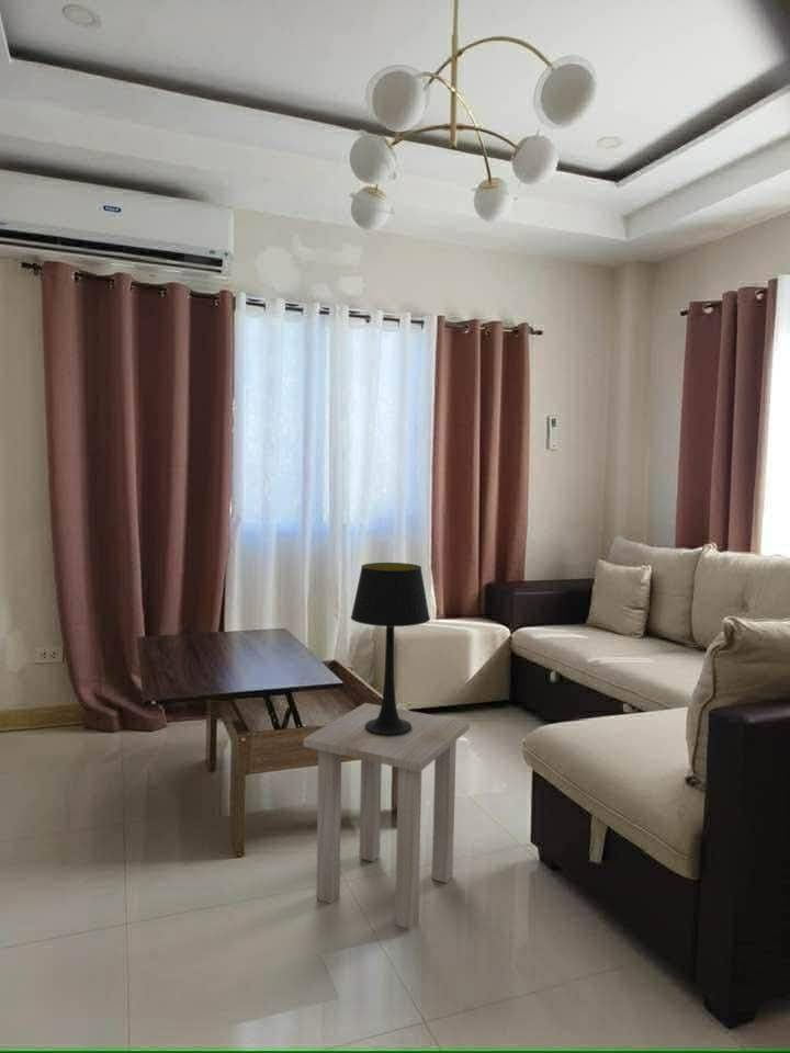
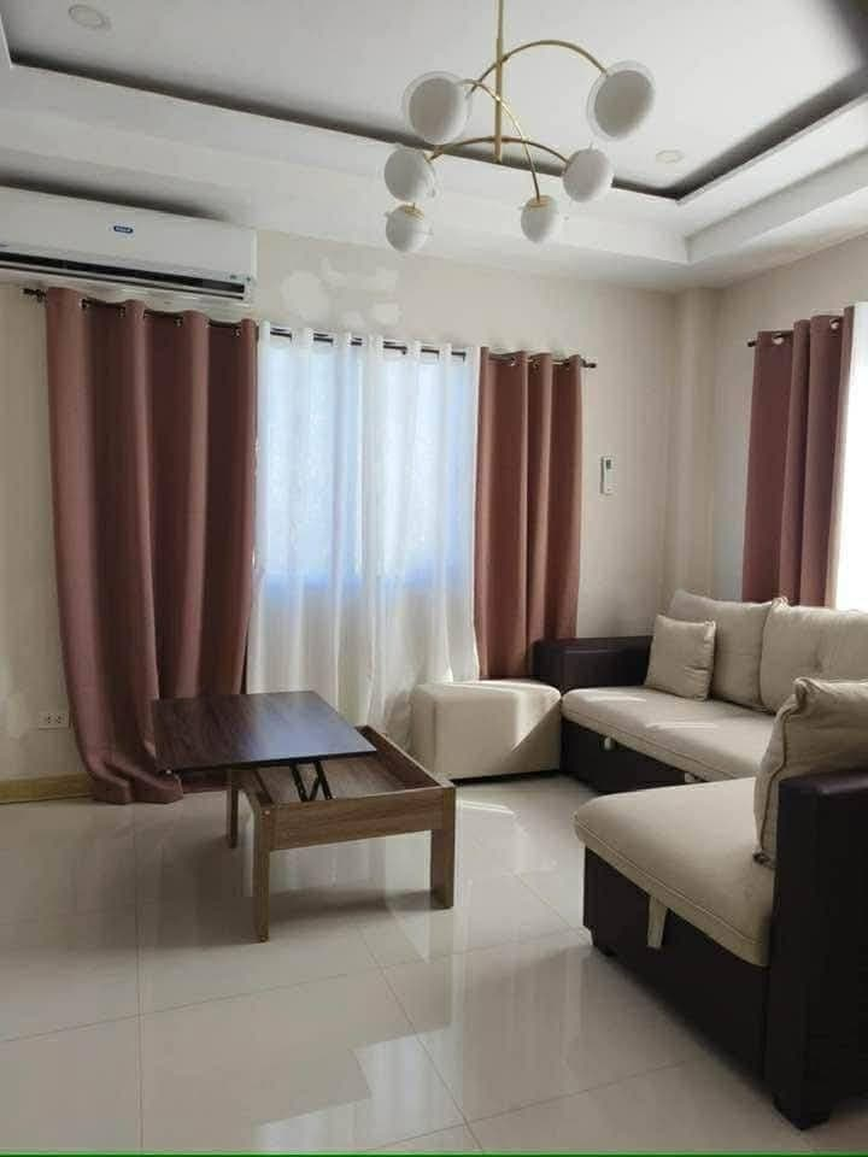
- side table [303,702,471,930]
- table lamp [350,562,431,736]
